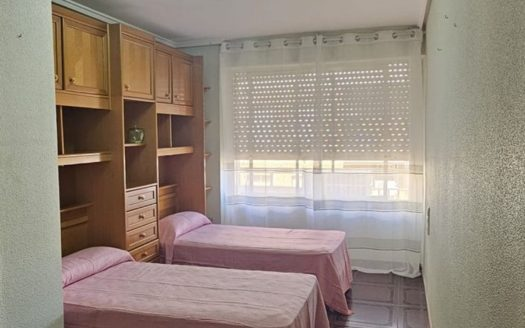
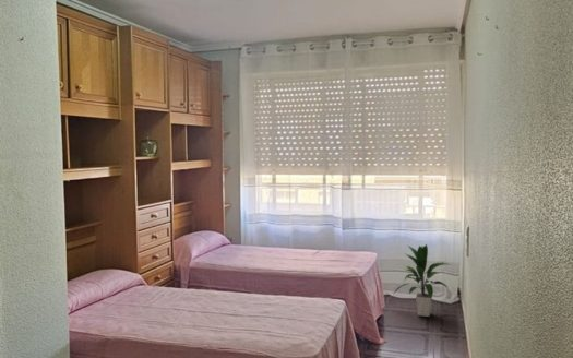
+ indoor plant [393,243,452,318]
